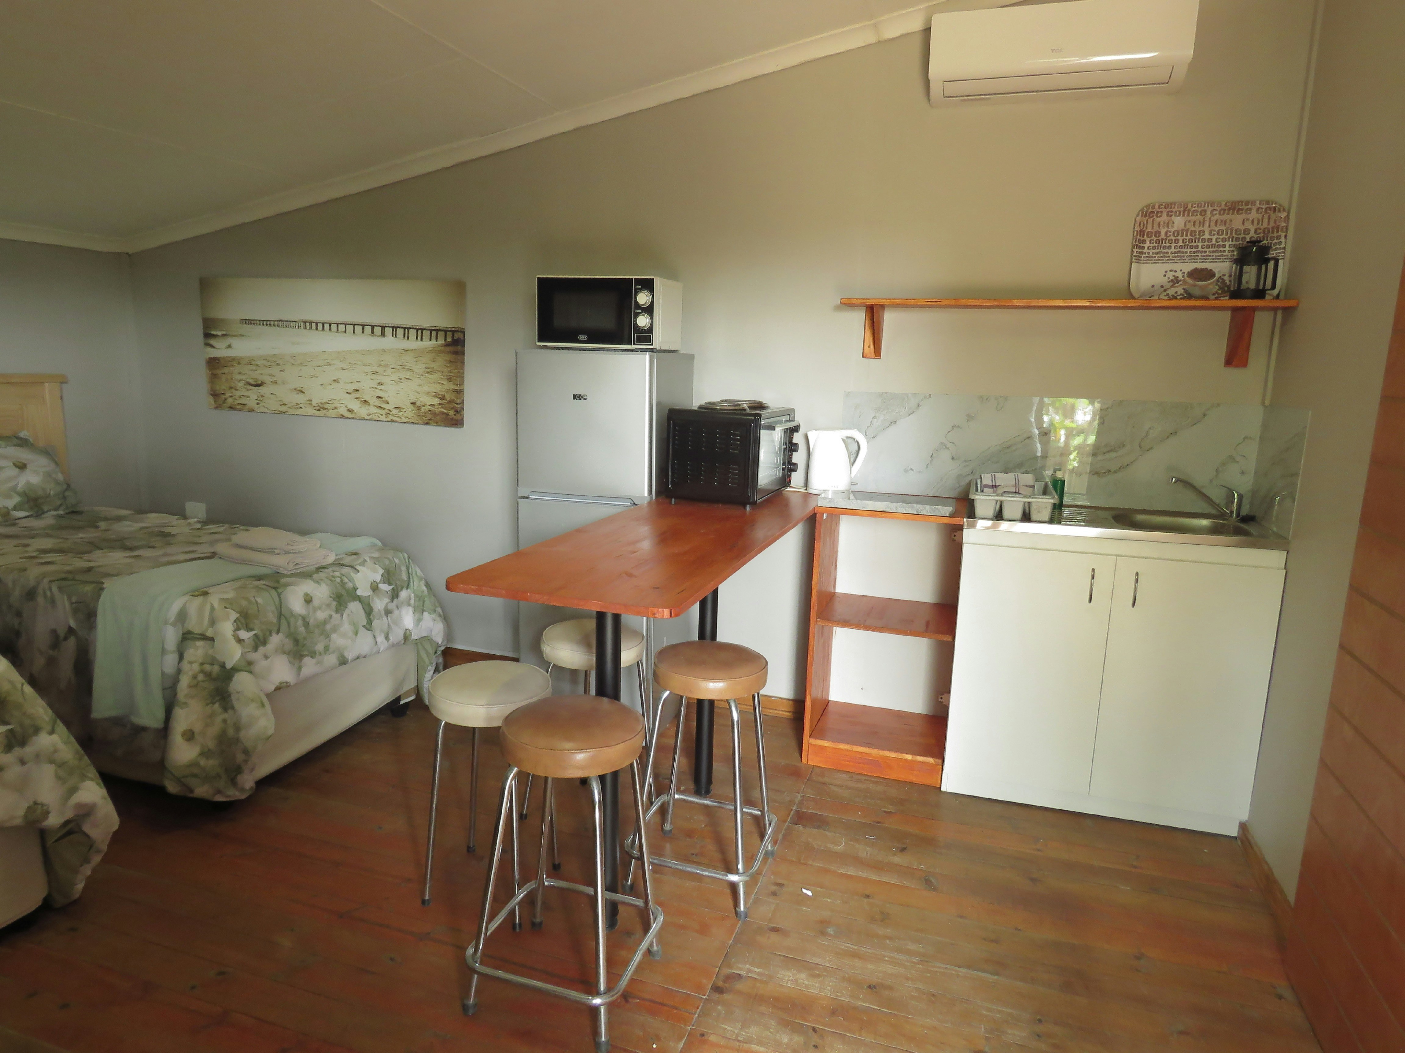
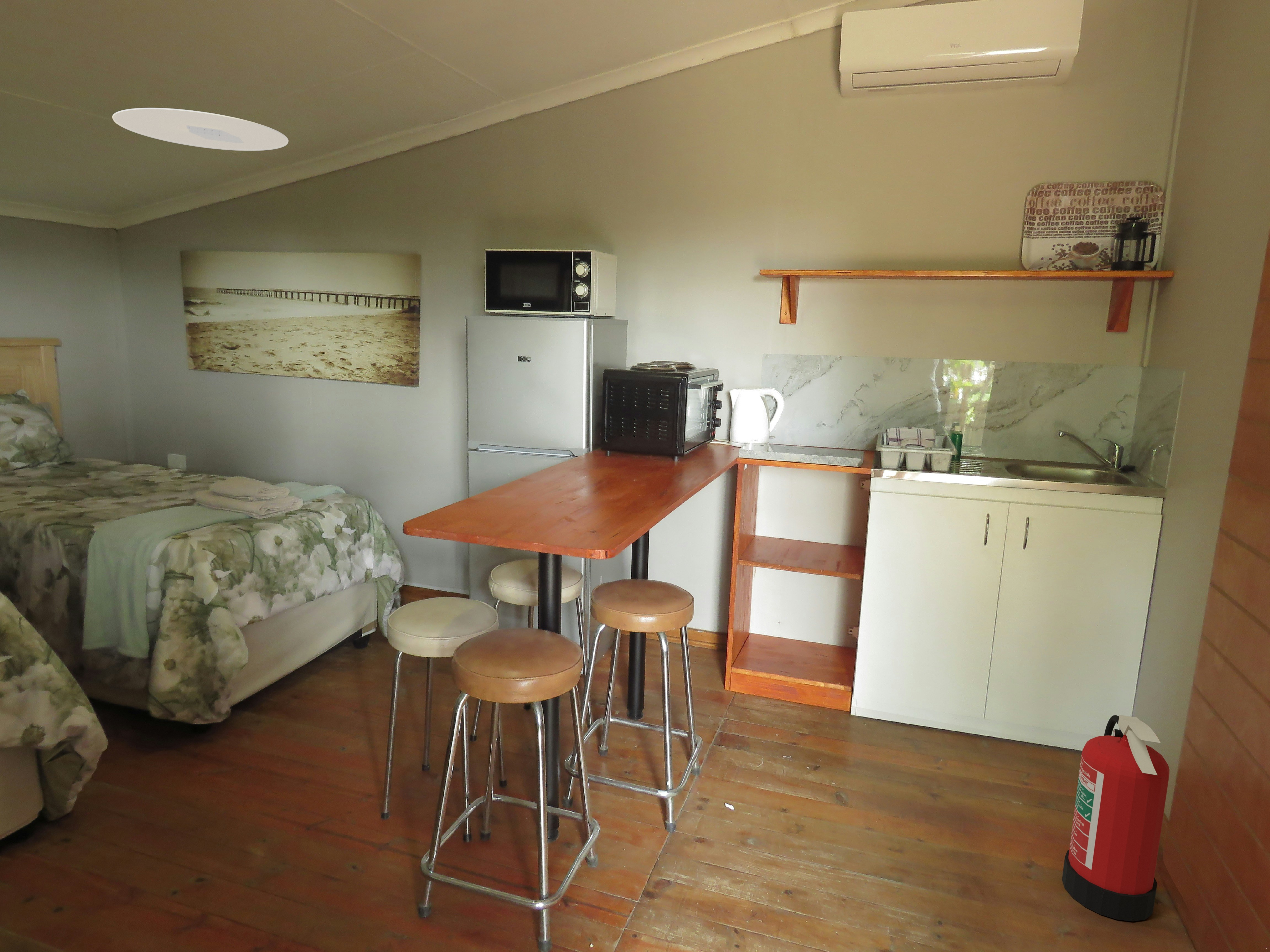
+ ceiling light [112,108,289,151]
+ fire extinguisher [1062,715,1170,922]
